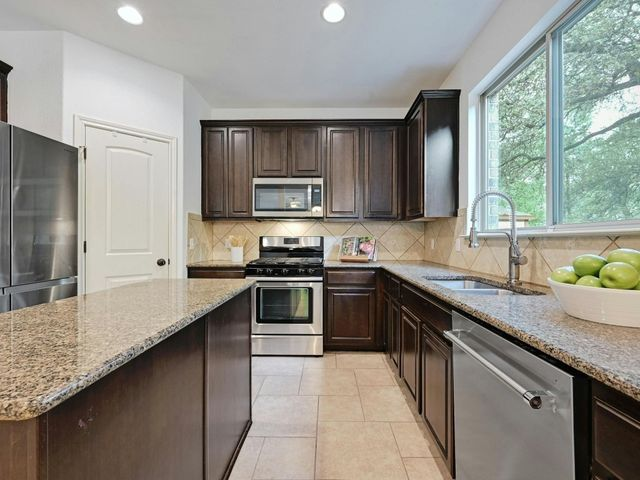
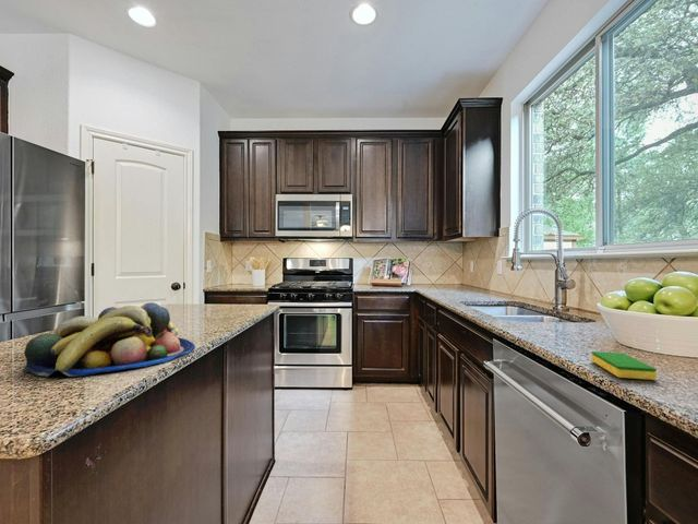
+ fruit bowl [21,301,196,378]
+ dish sponge [590,350,658,381]
